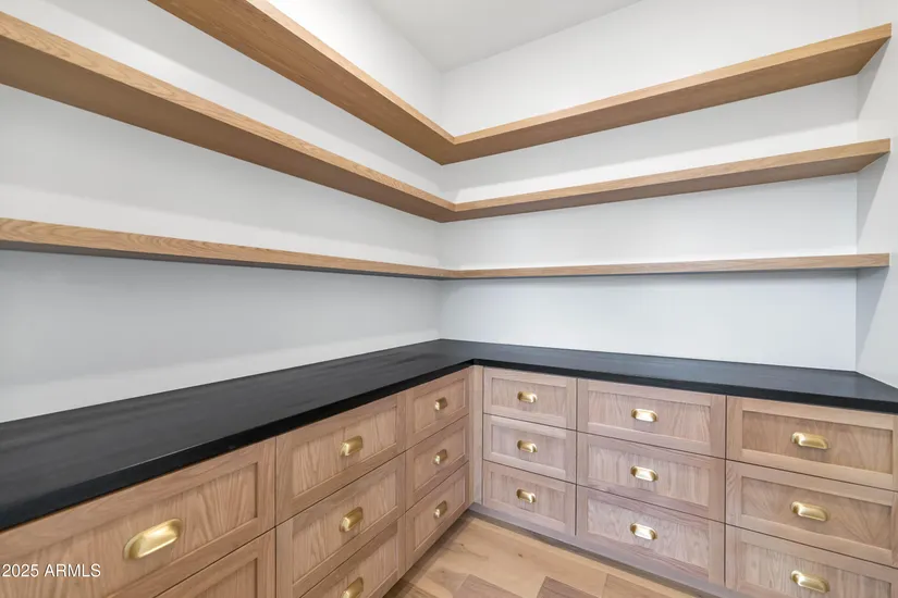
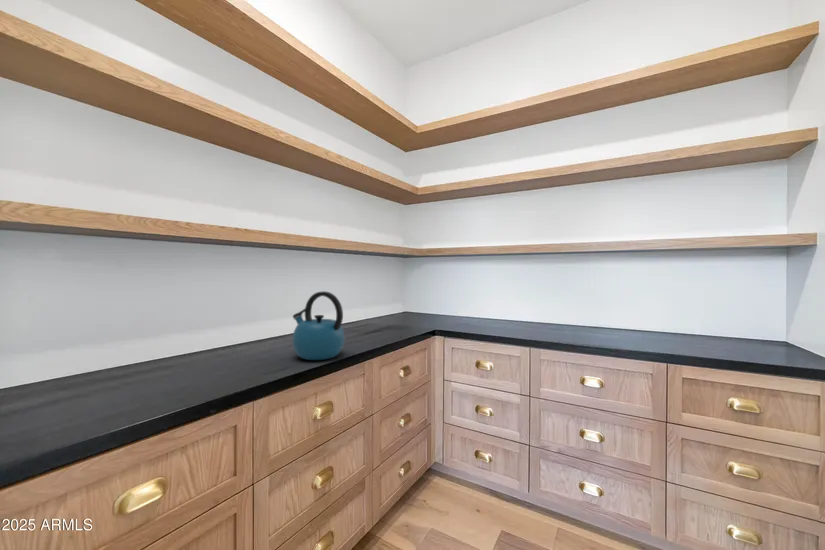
+ kettle [291,290,345,361]
